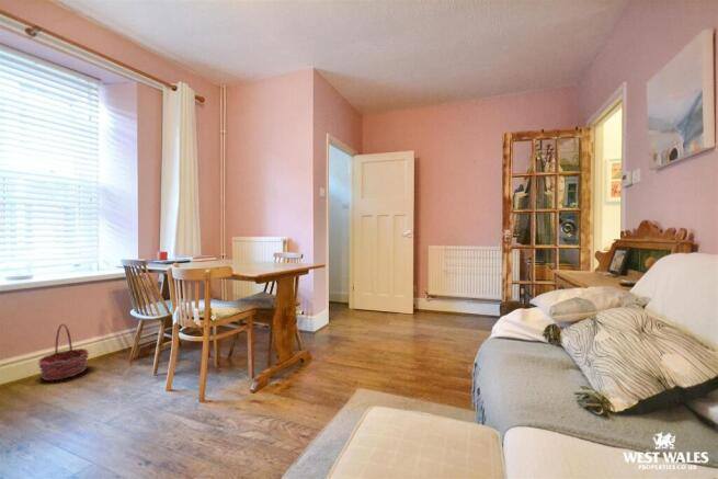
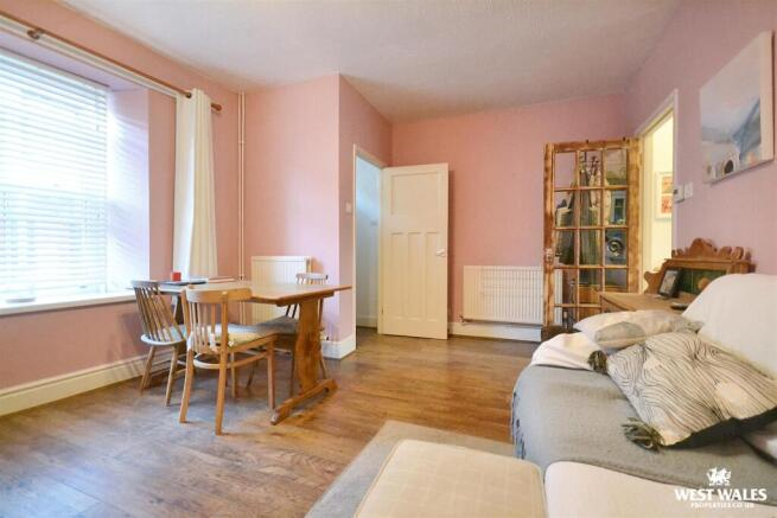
- basket [37,322,90,381]
